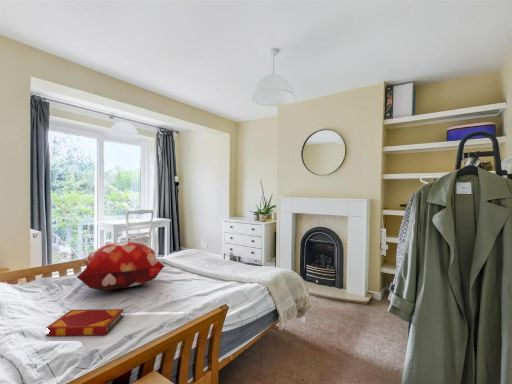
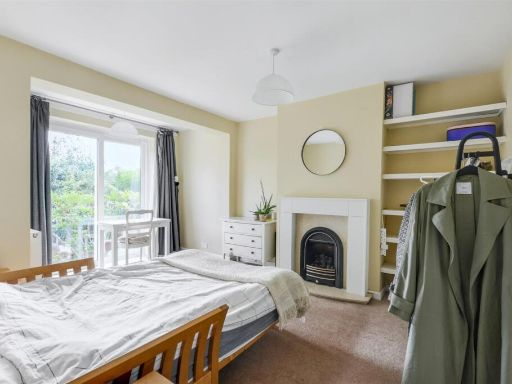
- decorative pillow [76,241,166,291]
- hardback book [45,308,125,337]
